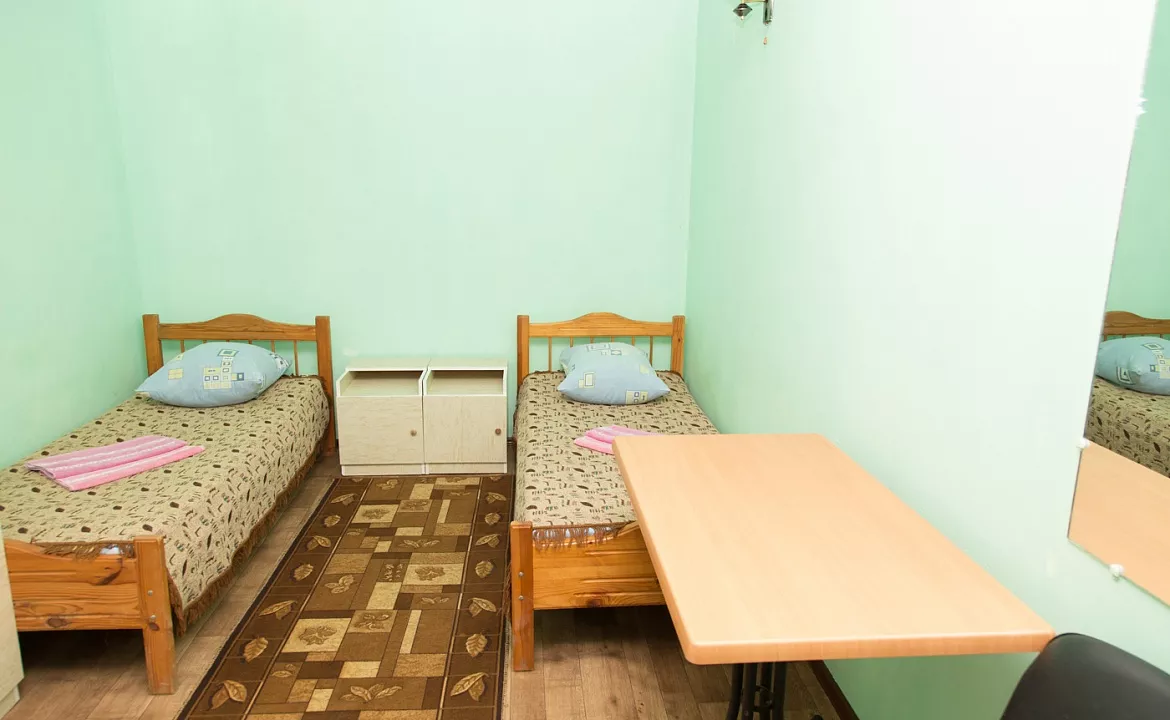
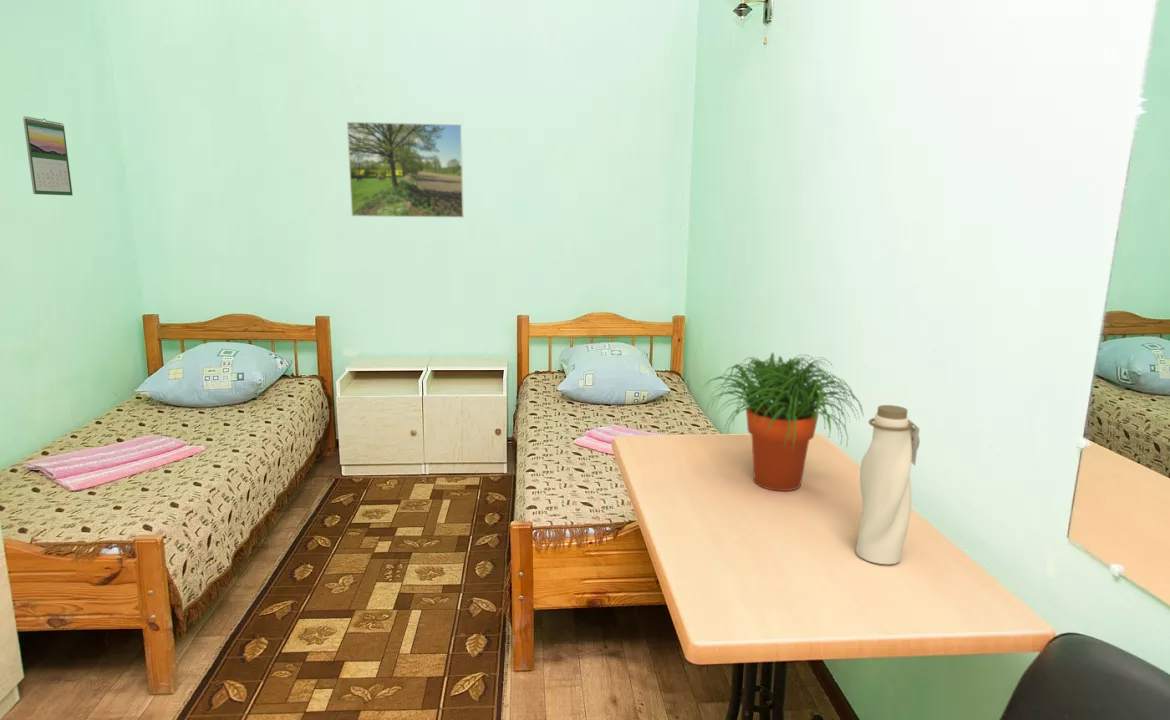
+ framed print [346,121,465,219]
+ potted plant [702,352,865,492]
+ water bottle [855,404,921,565]
+ calendar [22,115,74,197]
